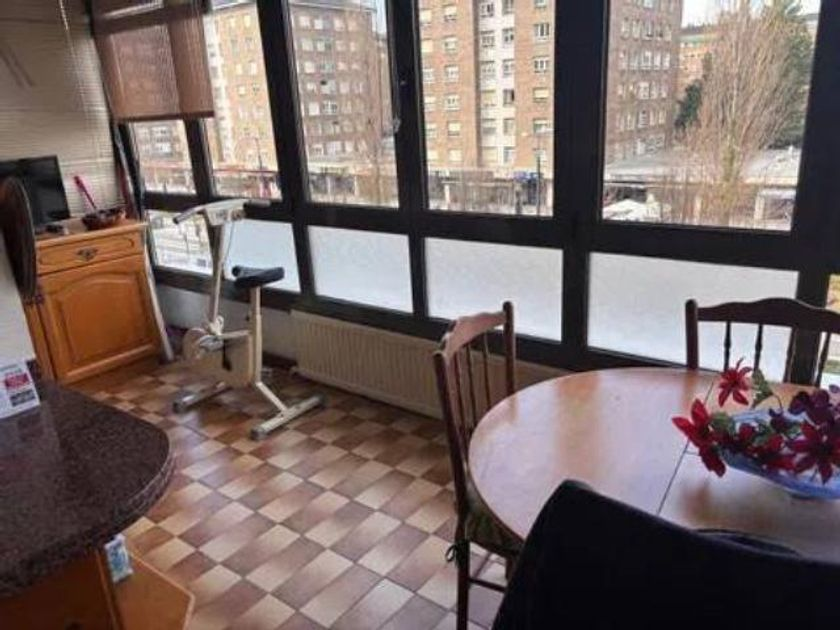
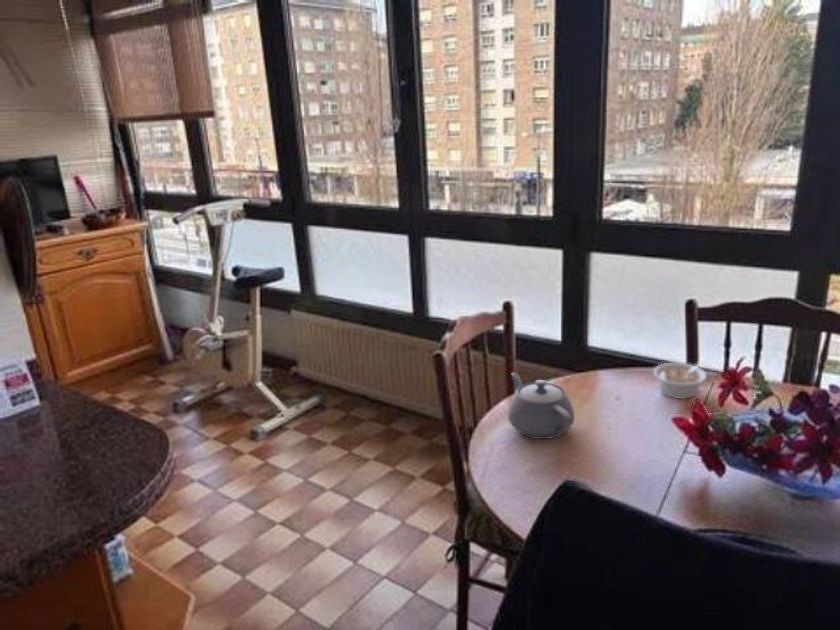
+ legume [652,359,708,400]
+ teapot [507,372,575,440]
